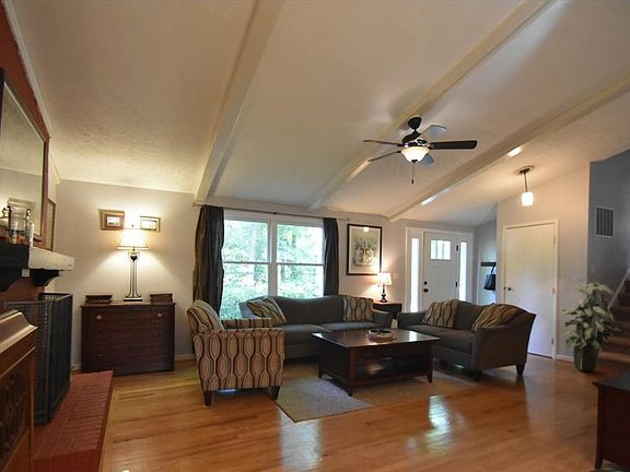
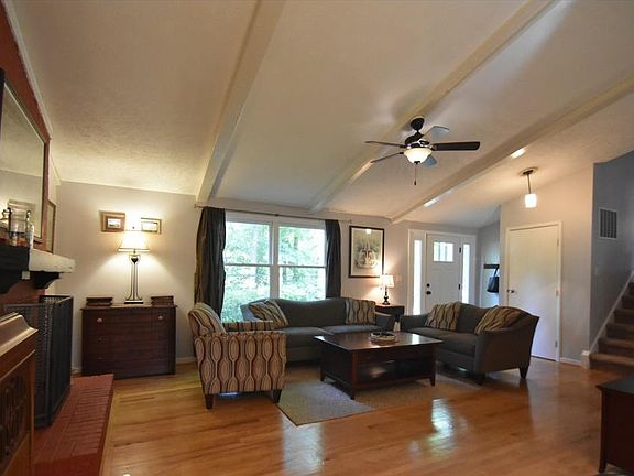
- indoor plant [560,276,622,374]
